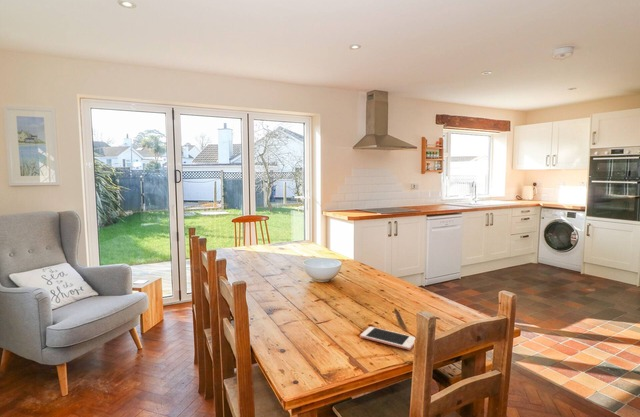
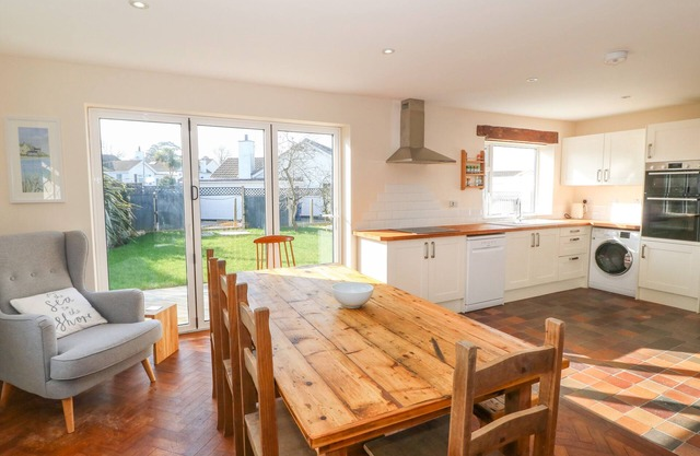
- cell phone [359,326,416,351]
